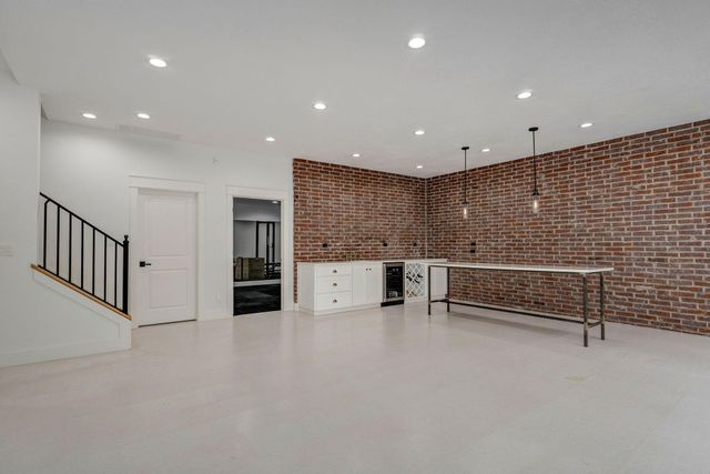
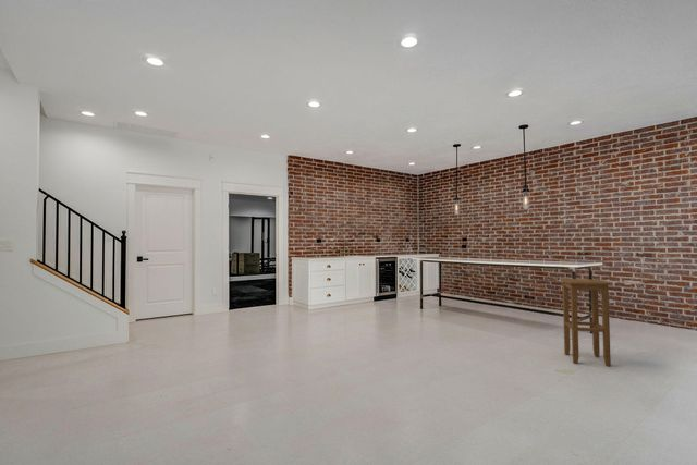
+ stool [560,278,612,367]
